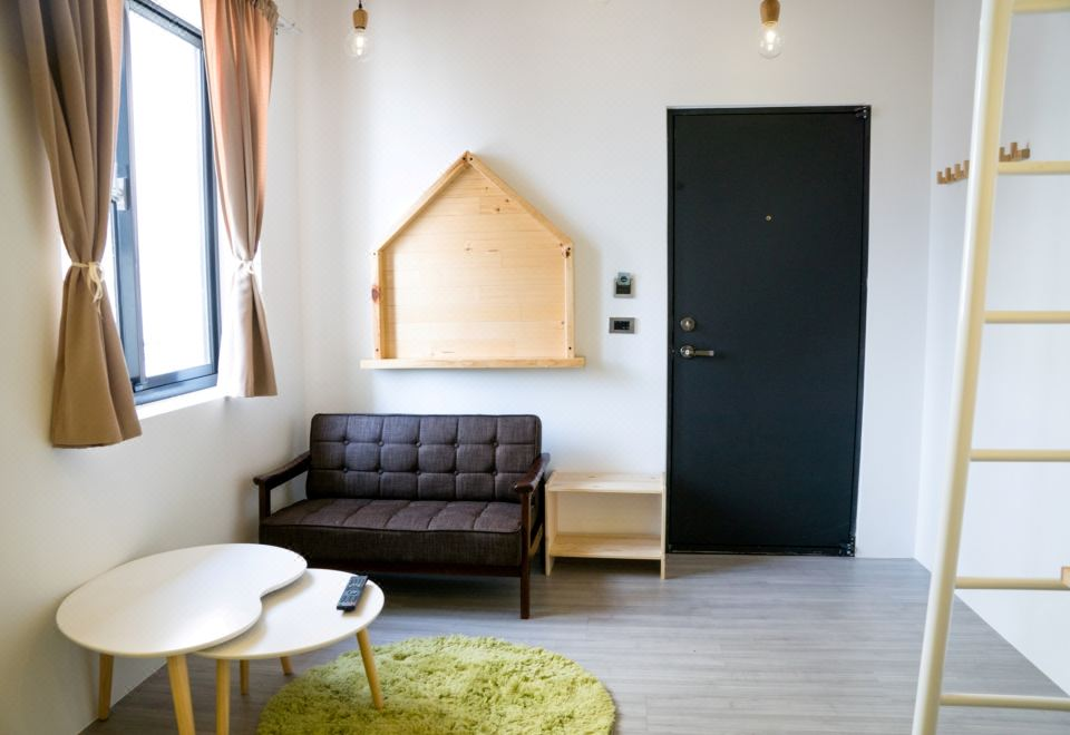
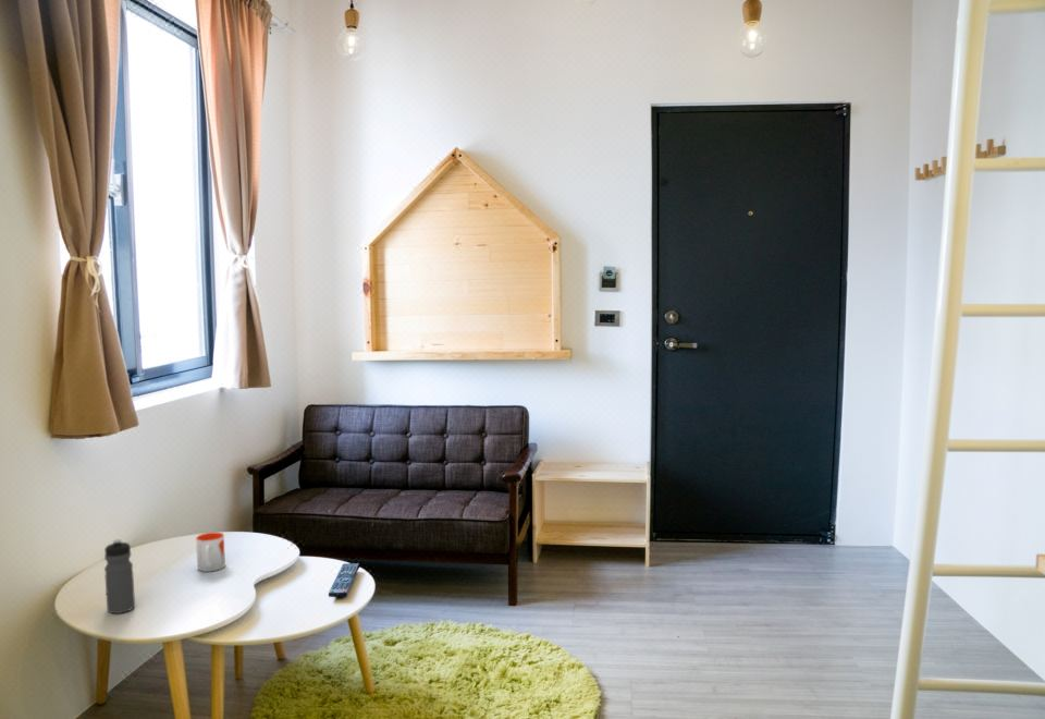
+ mug [195,532,226,573]
+ water bottle [103,538,136,614]
